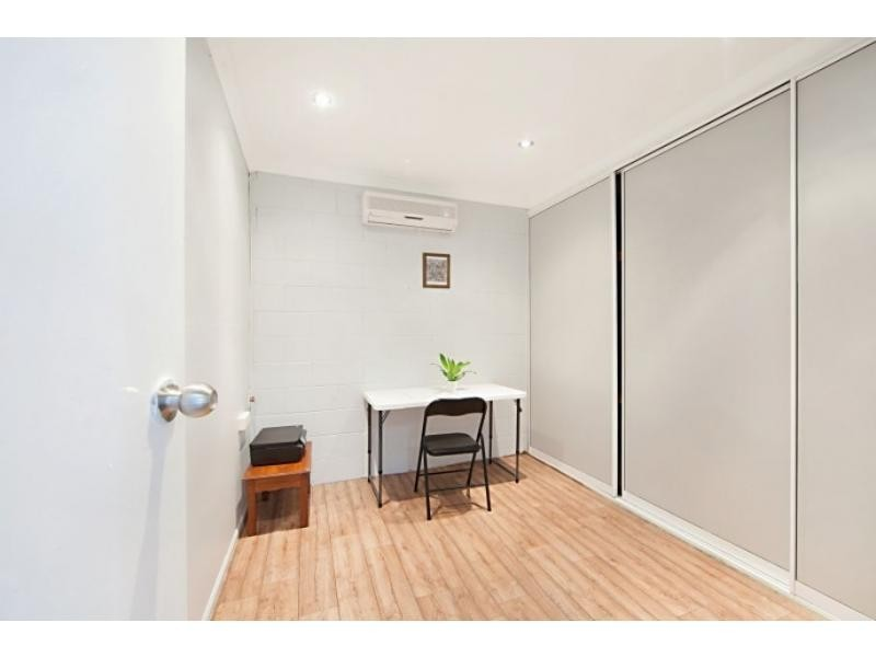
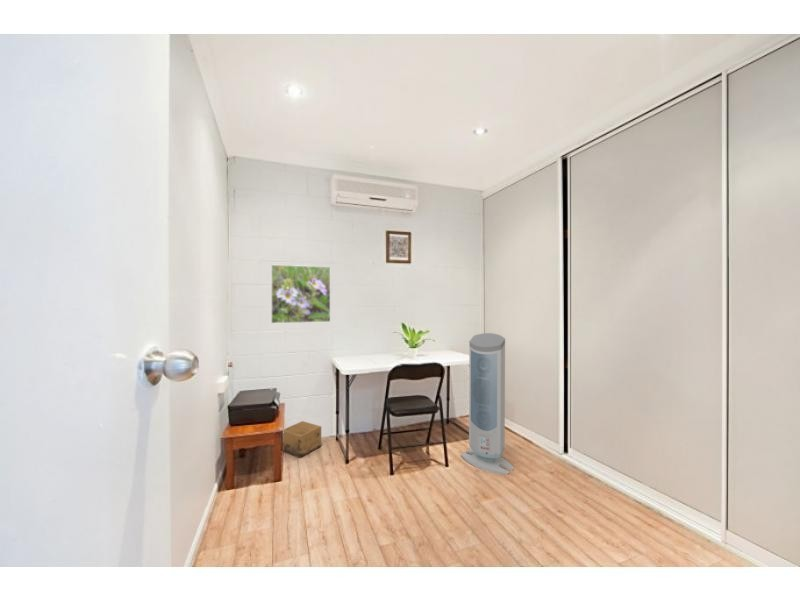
+ cardboard box [282,420,322,459]
+ air purifier [460,332,515,476]
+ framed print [270,264,331,324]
